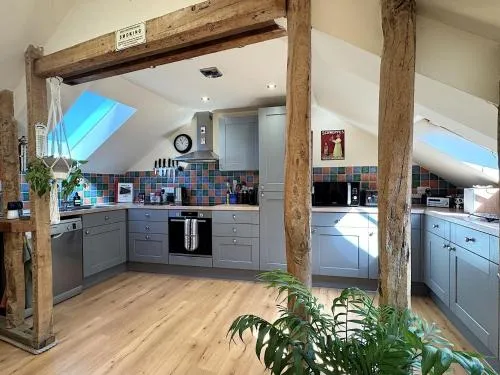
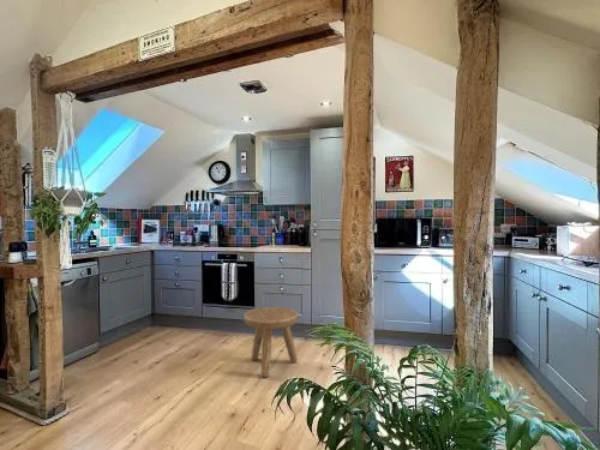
+ stool [242,306,299,378]
